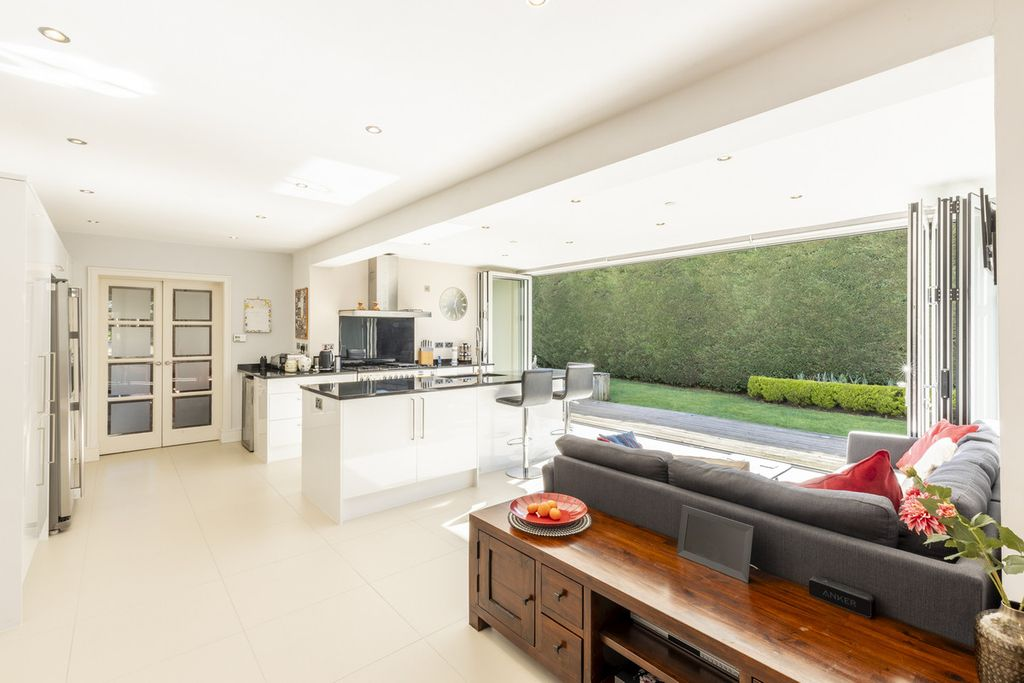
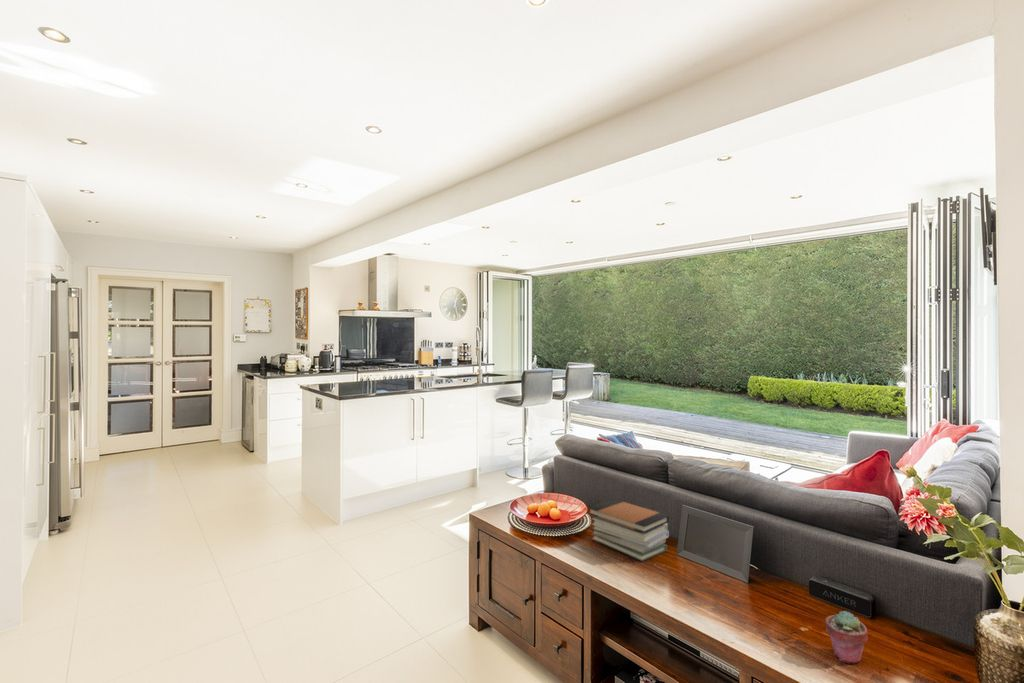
+ book stack [587,498,670,562]
+ potted succulent [824,610,868,664]
